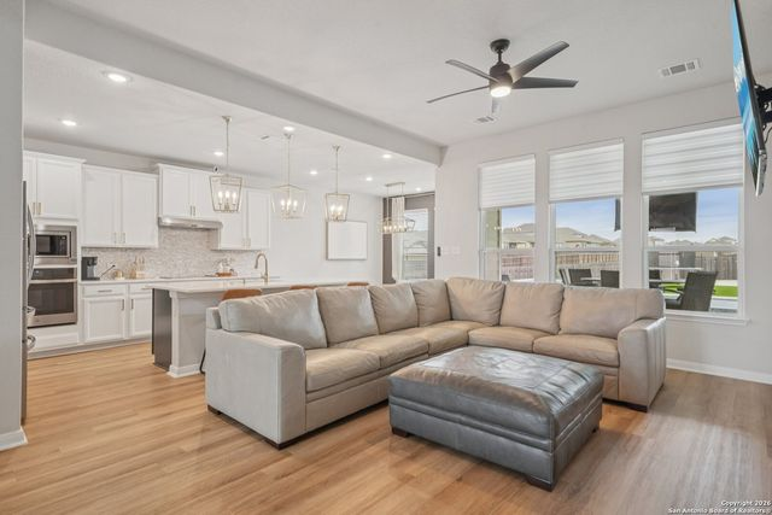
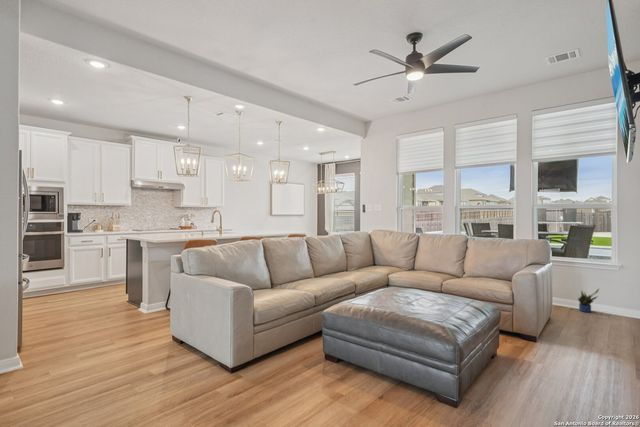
+ potted plant [577,288,600,313]
